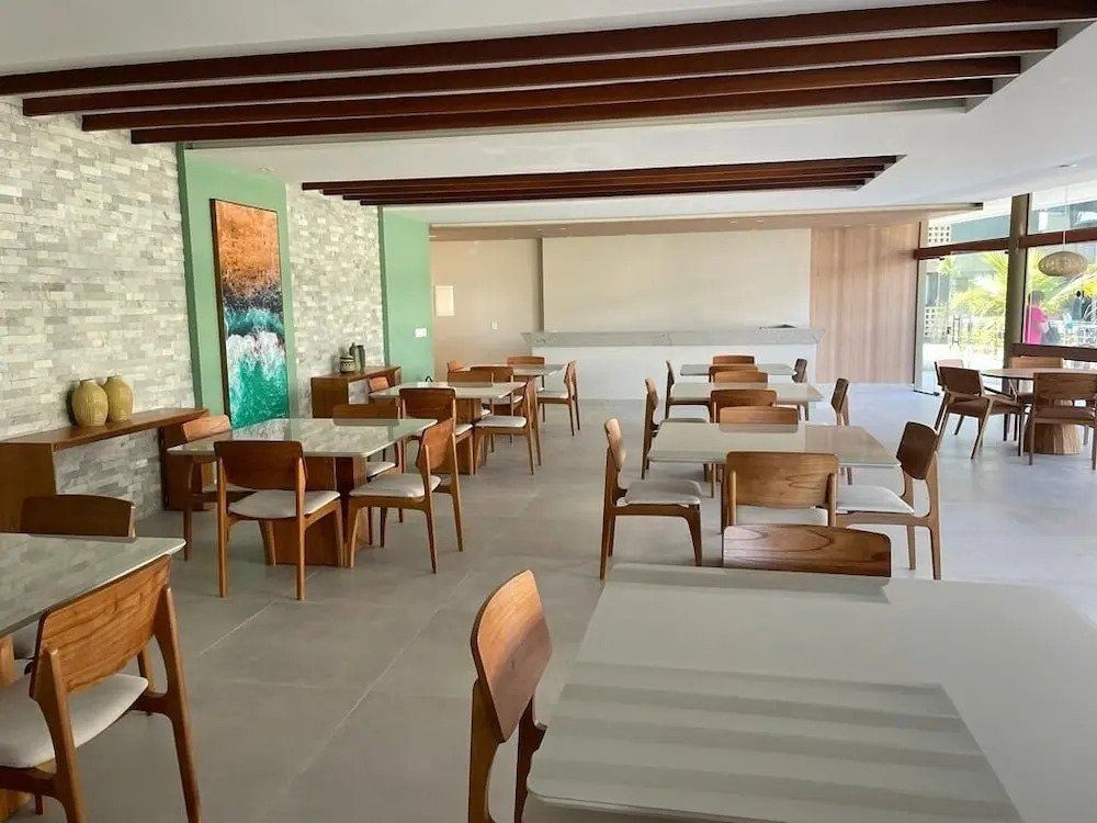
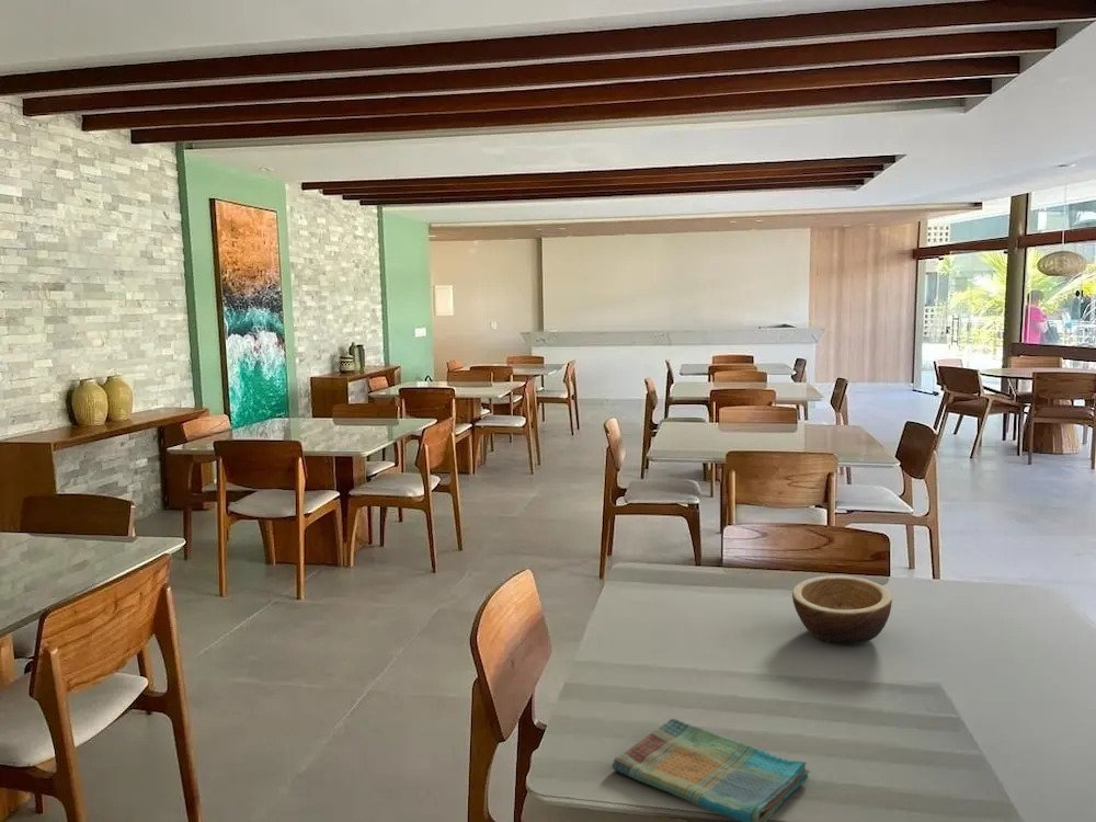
+ dish towel [610,718,811,822]
+ bowl [791,574,893,646]
